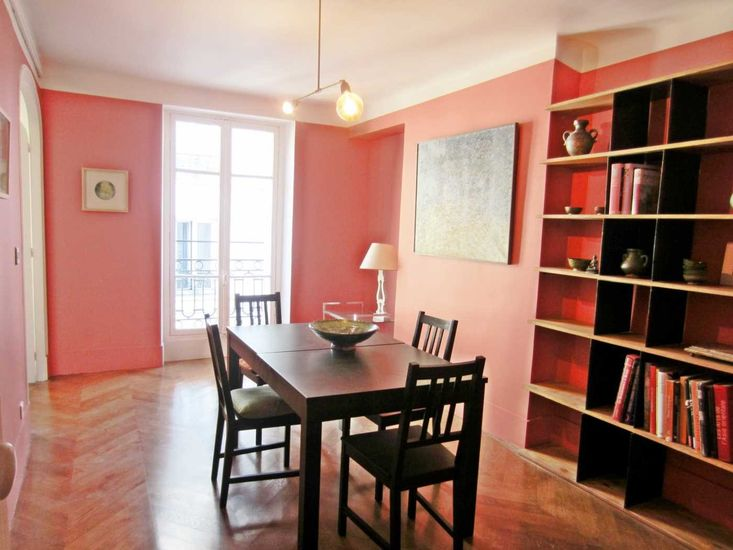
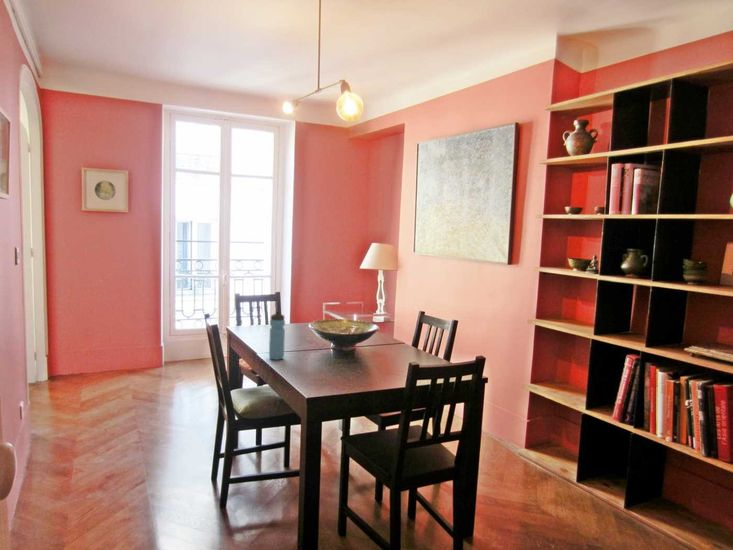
+ water bottle [268,310,286,361]
